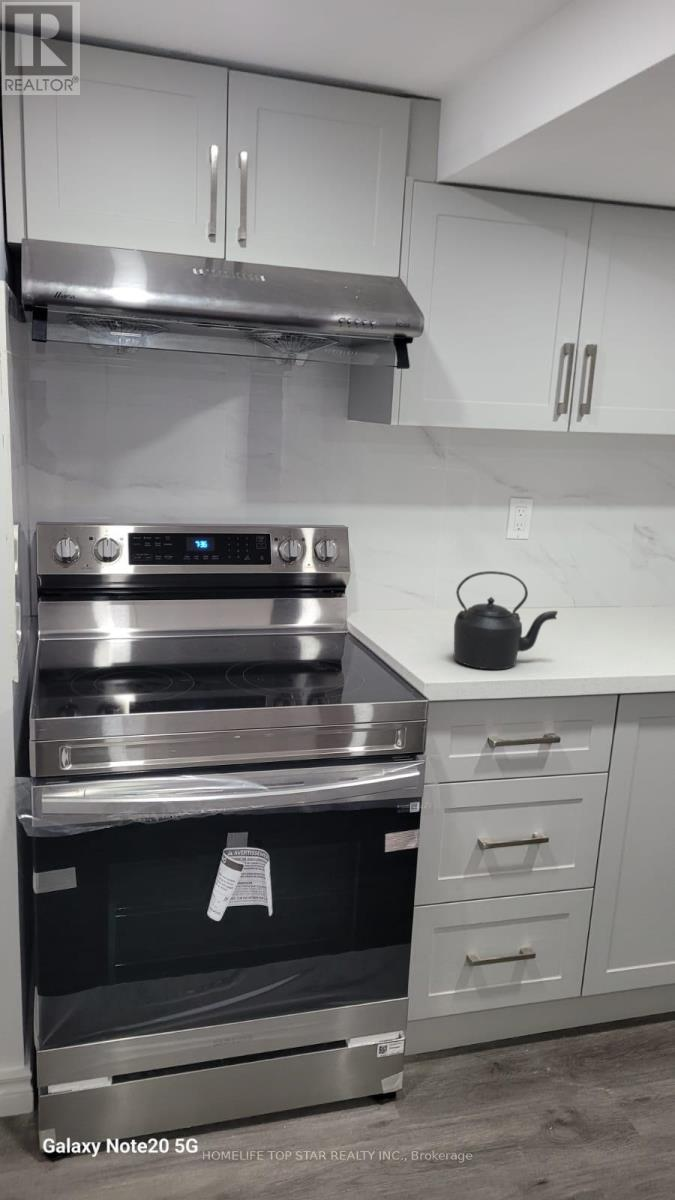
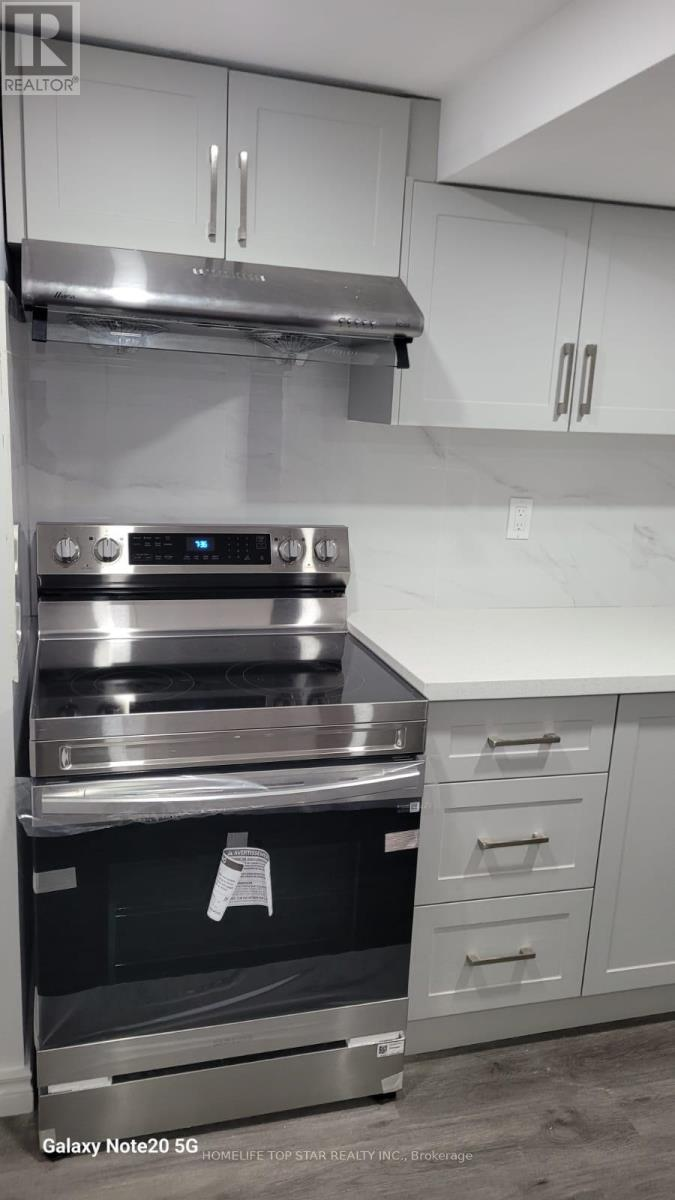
- kettle [453,570,559,671]
